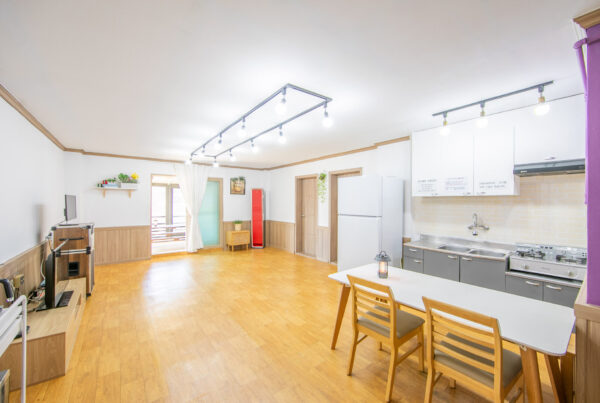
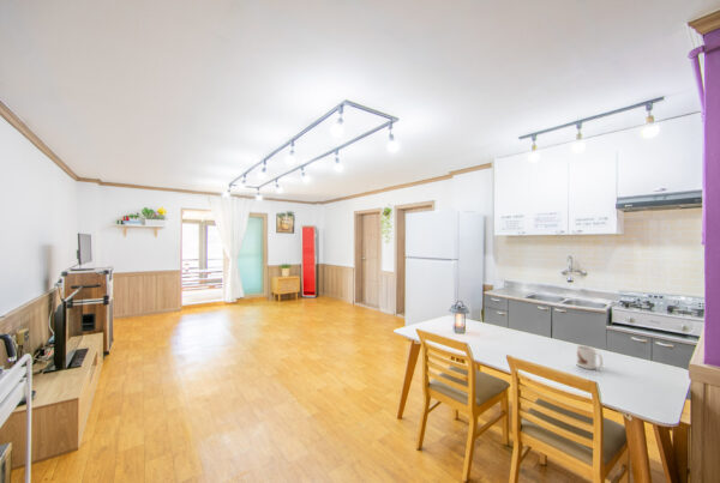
+ mug [576,344,604,370]
